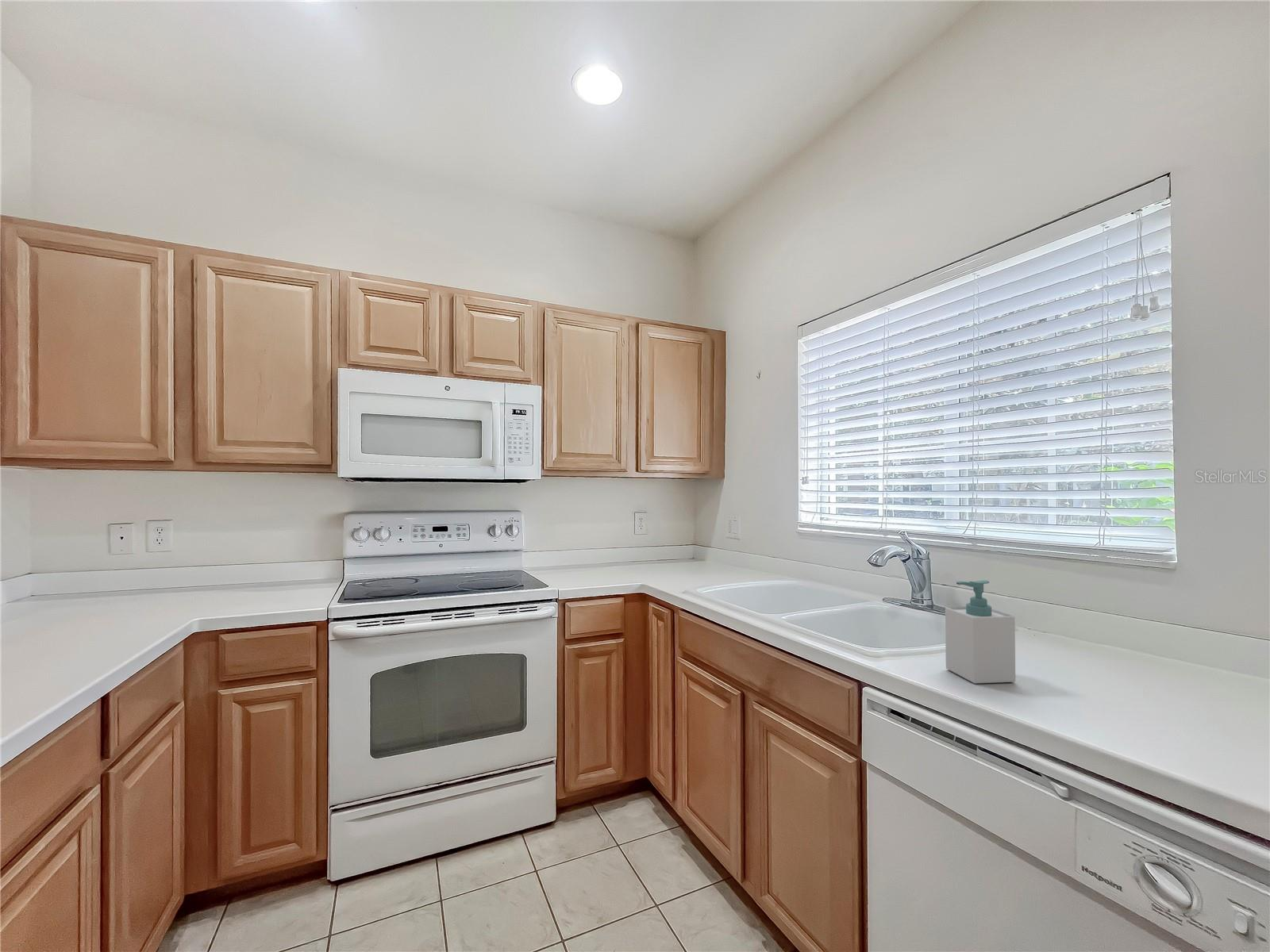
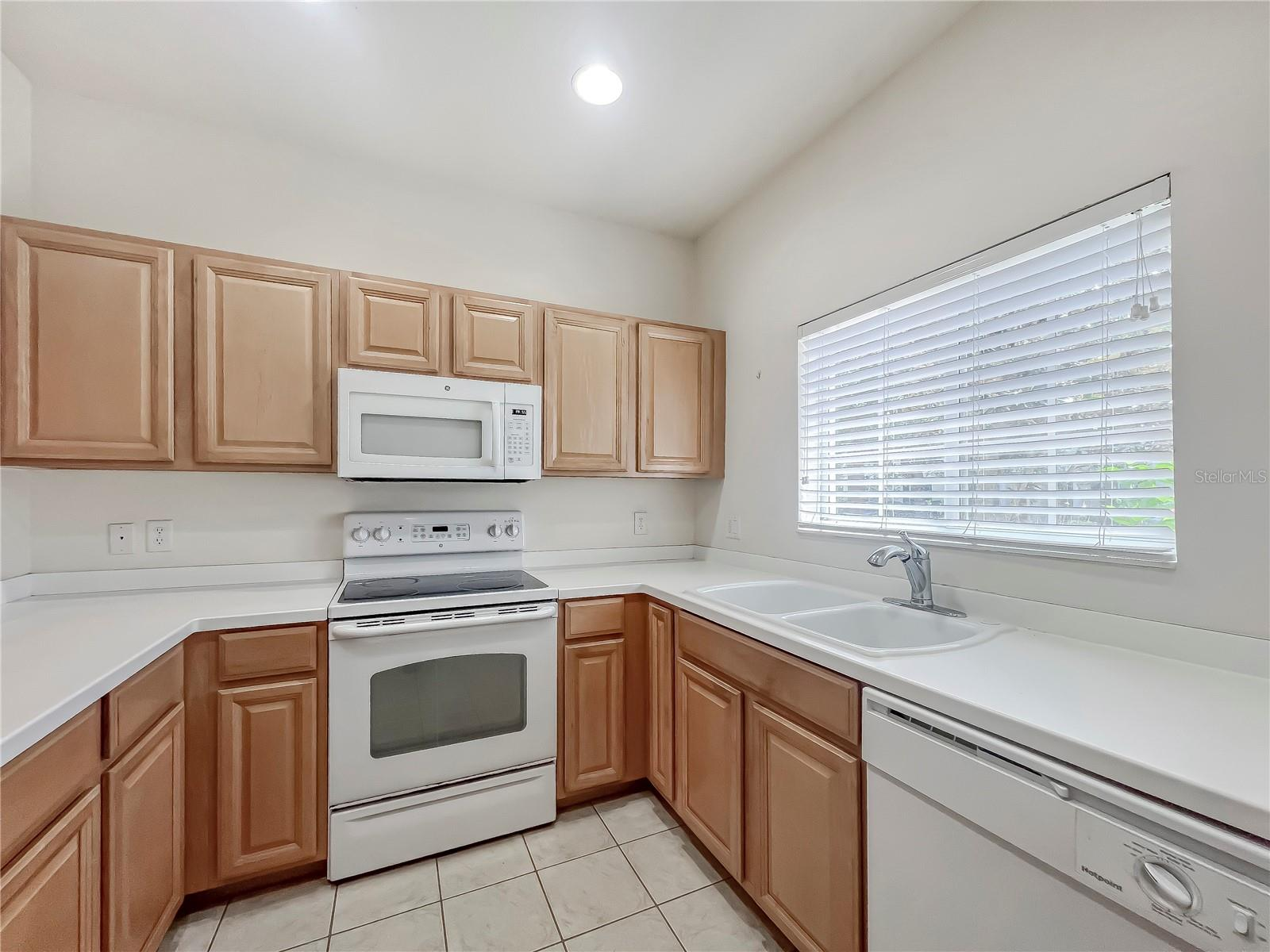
- soap bottle [945,580,1016,684]
